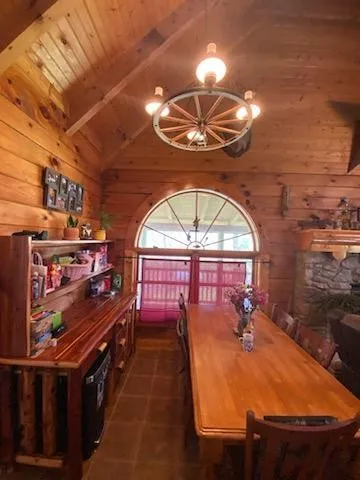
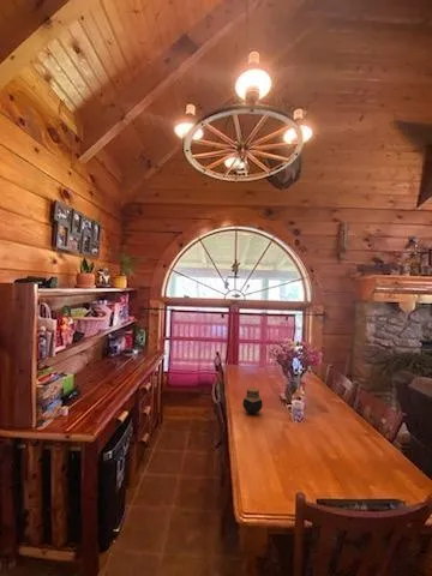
+ jar [241,386,264,414]
